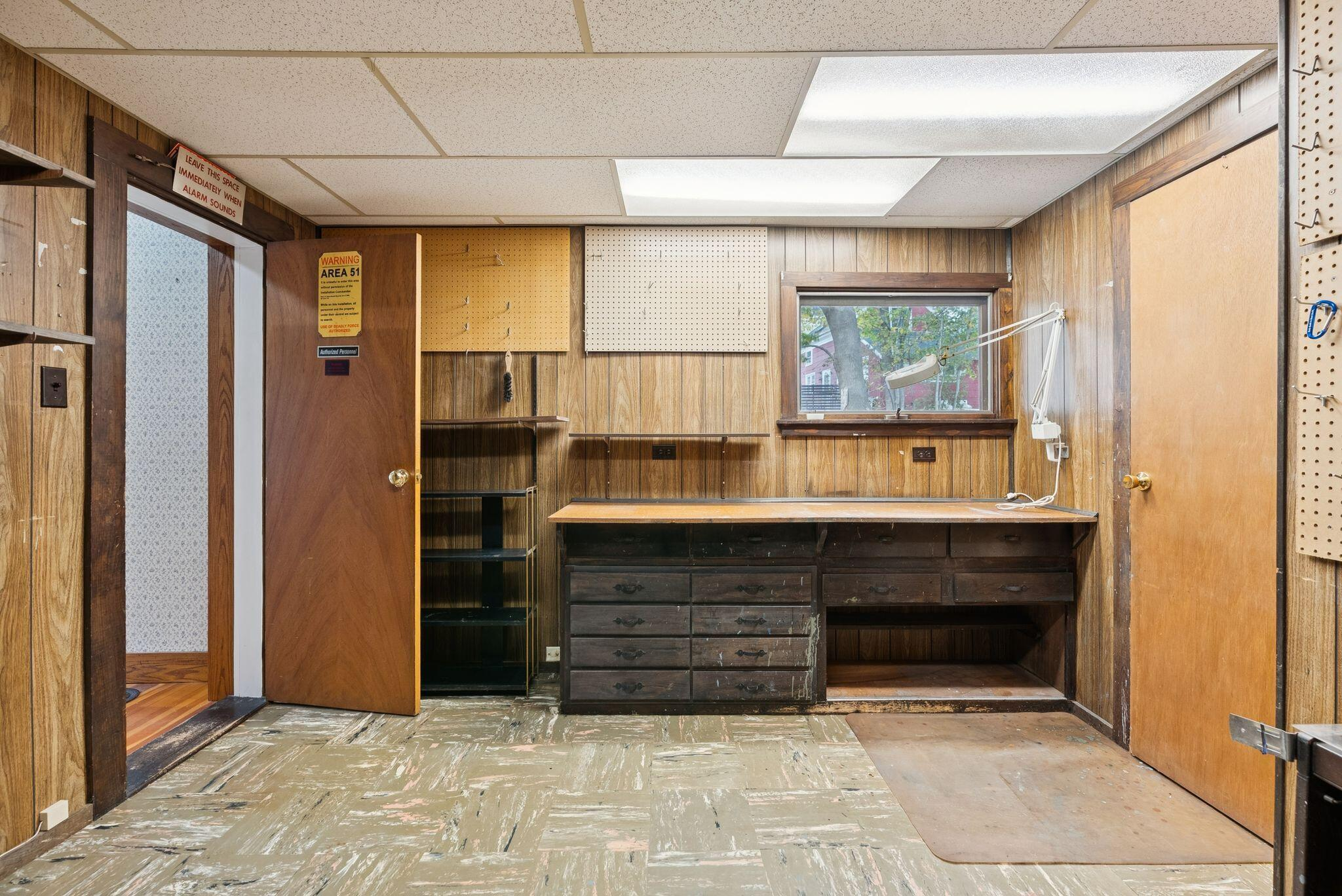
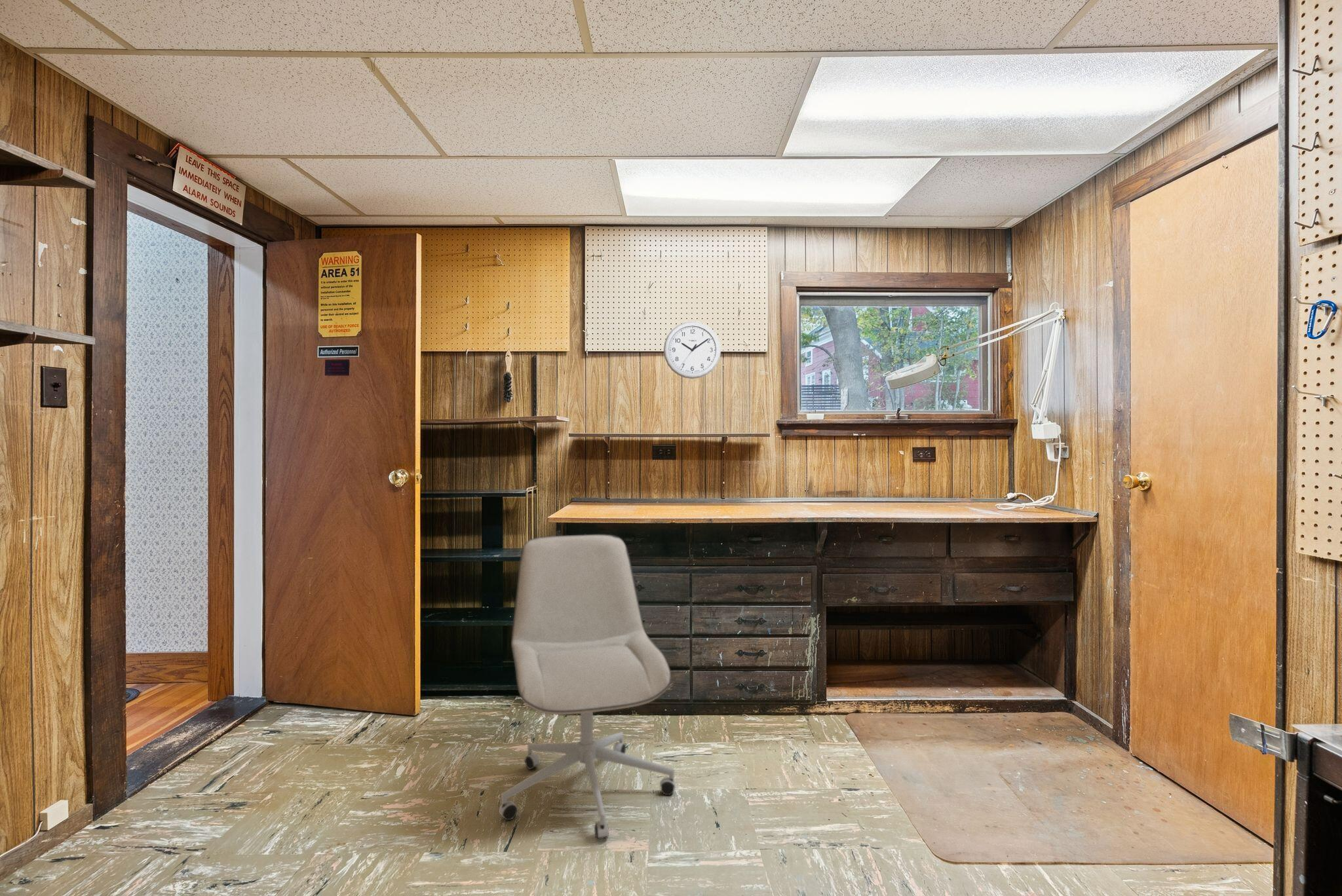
+ wall clock [663,321,721,379]
+ office chair [498,534,676,841]
